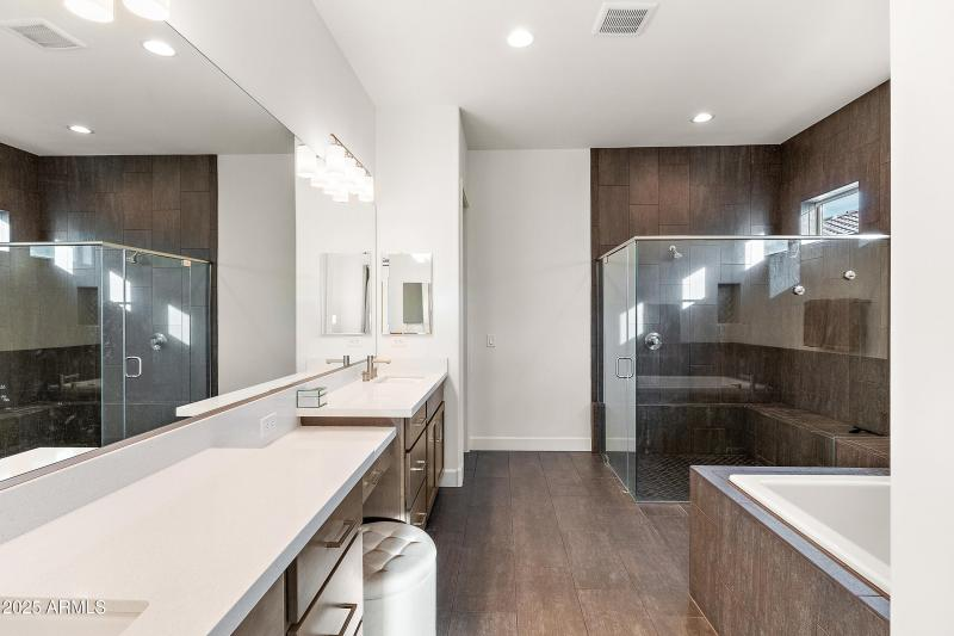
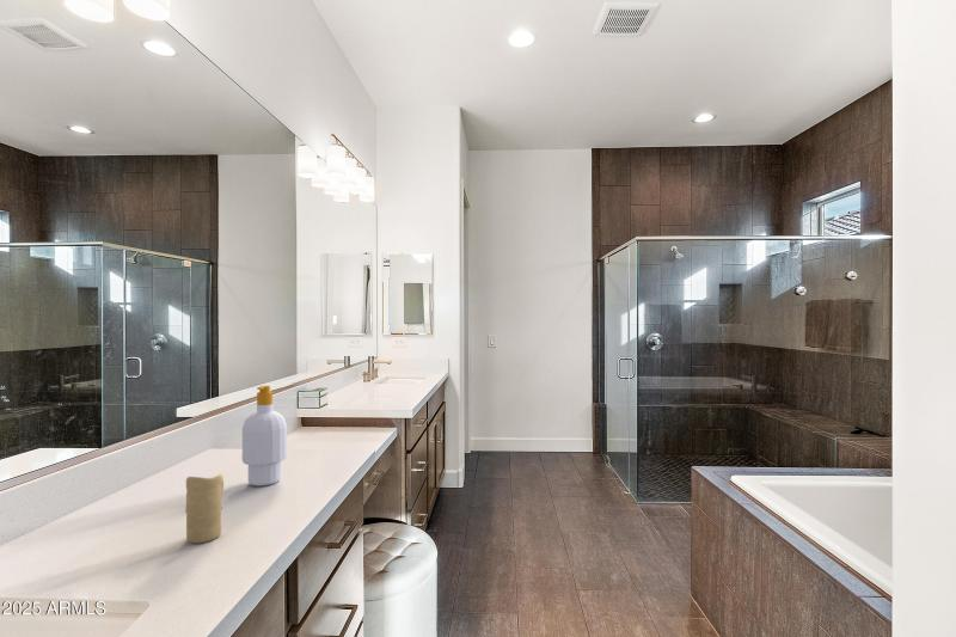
+ soap bottle [241,385,288,488]
+ candle [184,472,225,544]
